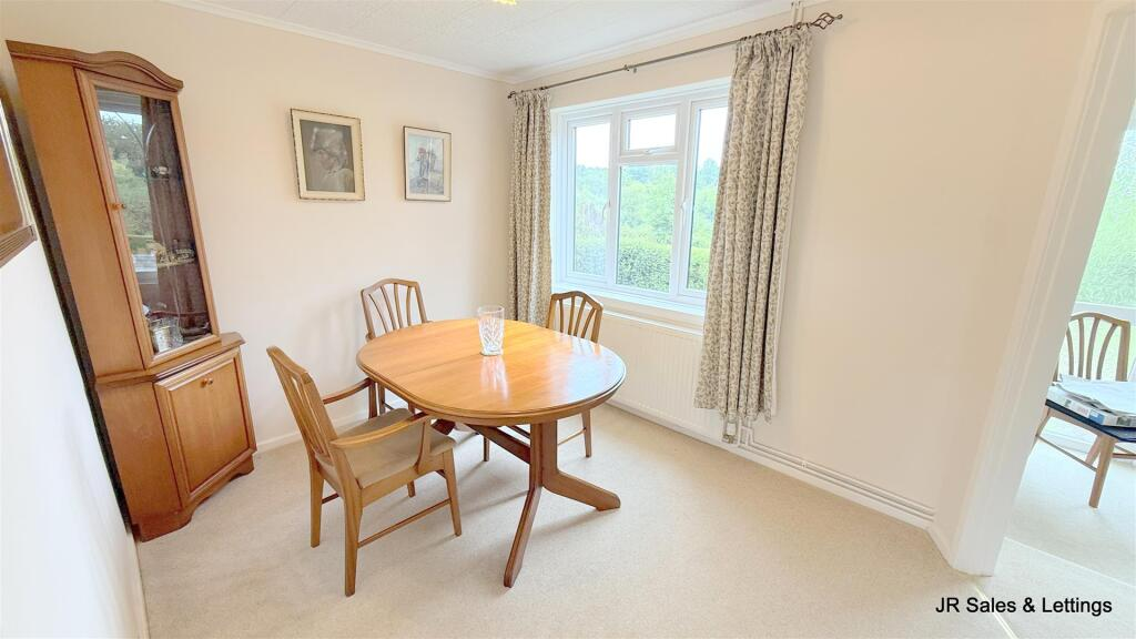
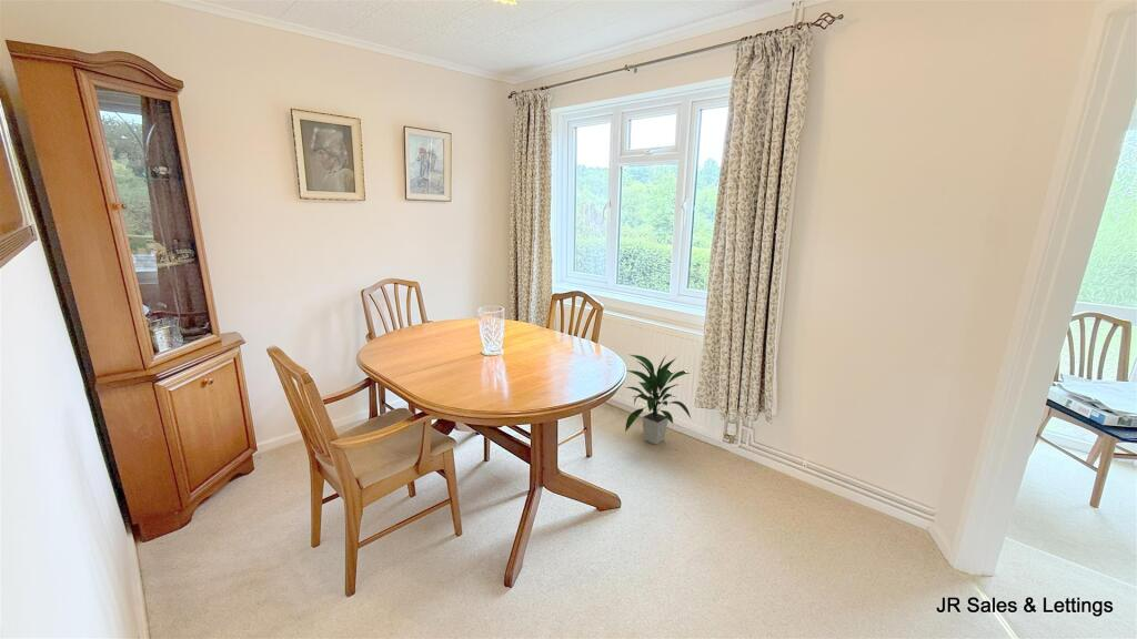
+ indoor plant [624,353,692,446]
